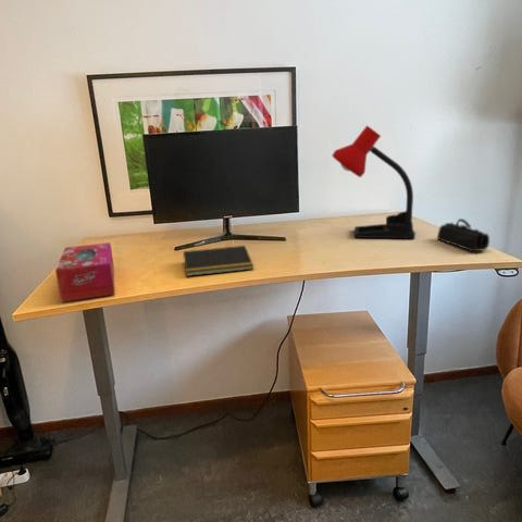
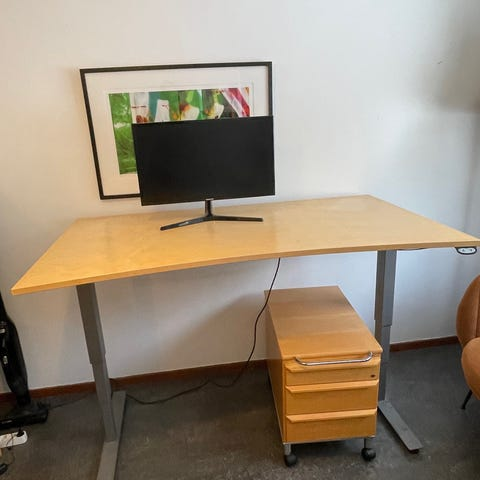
- notepad [182,245,254,277]
- desk lamp [331,124,417,239]
- tissue box [54,241,115,303]
- pencil case [436,217,490,252]
